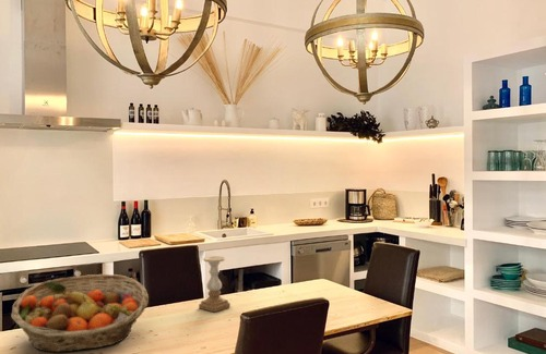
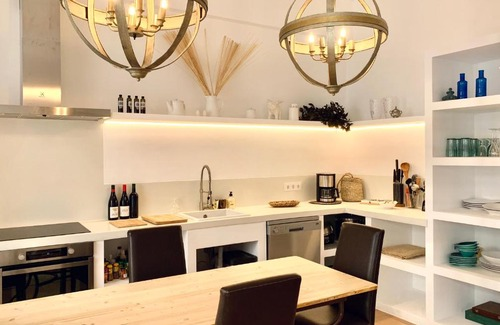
- fruit basket [10,273,150,354]
- candle holder [198,256,232,313]
